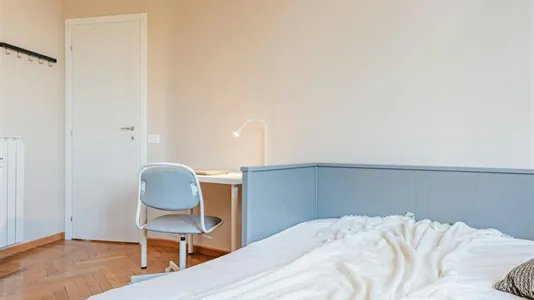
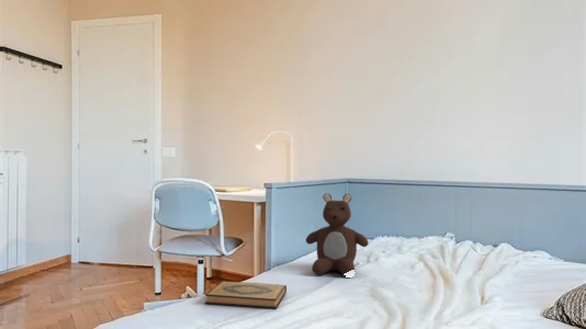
+ hardback book [204,281,288,309]
+ teddy bear [305,192,370,276]
